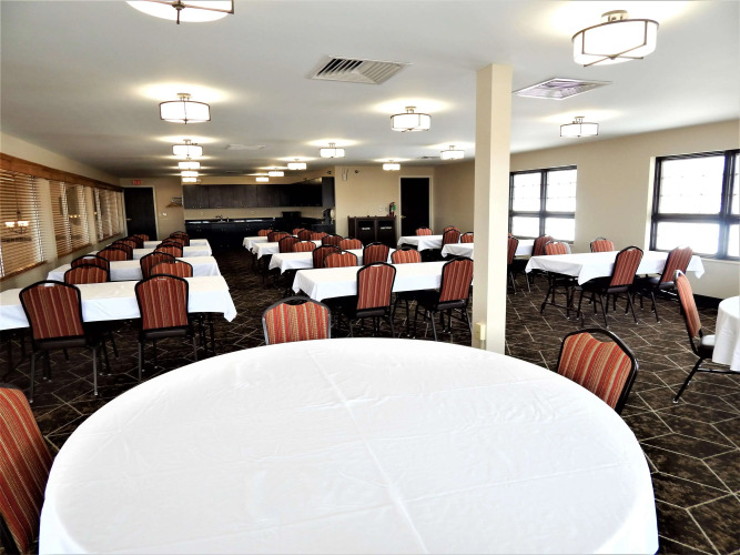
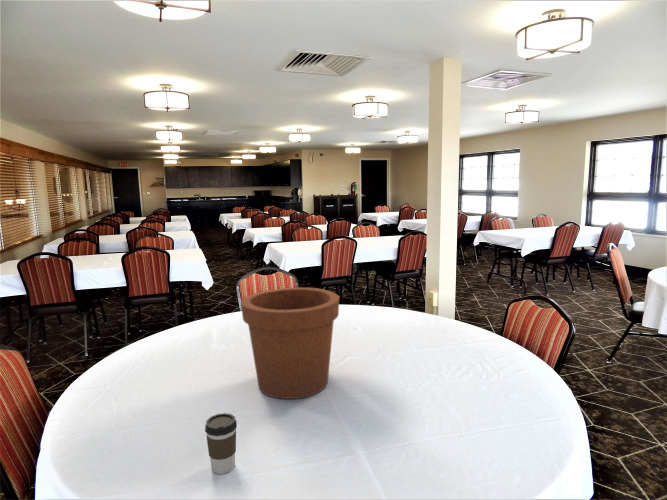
+ flower pot [240,287,340,400]
+ coffee cup [204,412,238,475]
